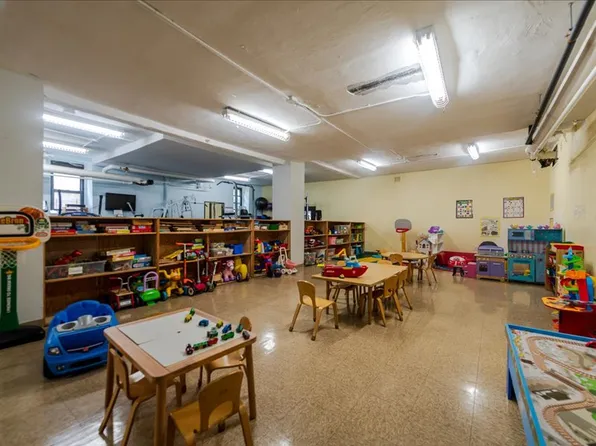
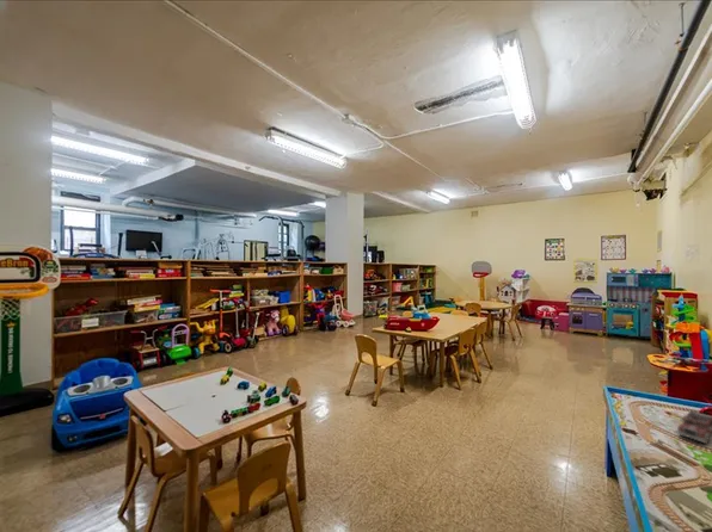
+ toy car [675,409,712,445]
